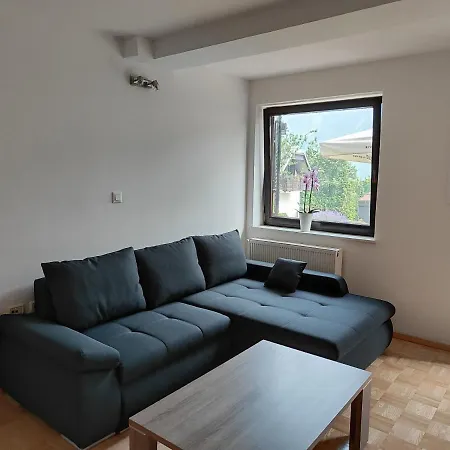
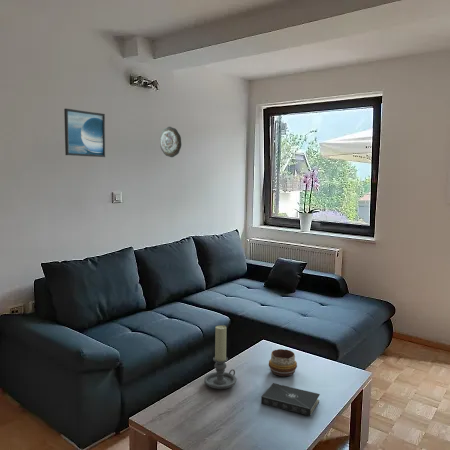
+ book [260,382,321,417]
+ candle holder [203,324,237,390]
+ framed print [63,108,106,158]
+ decorative plate [159,126,183,158]
+ decorative bowl [268,348,298,377]
